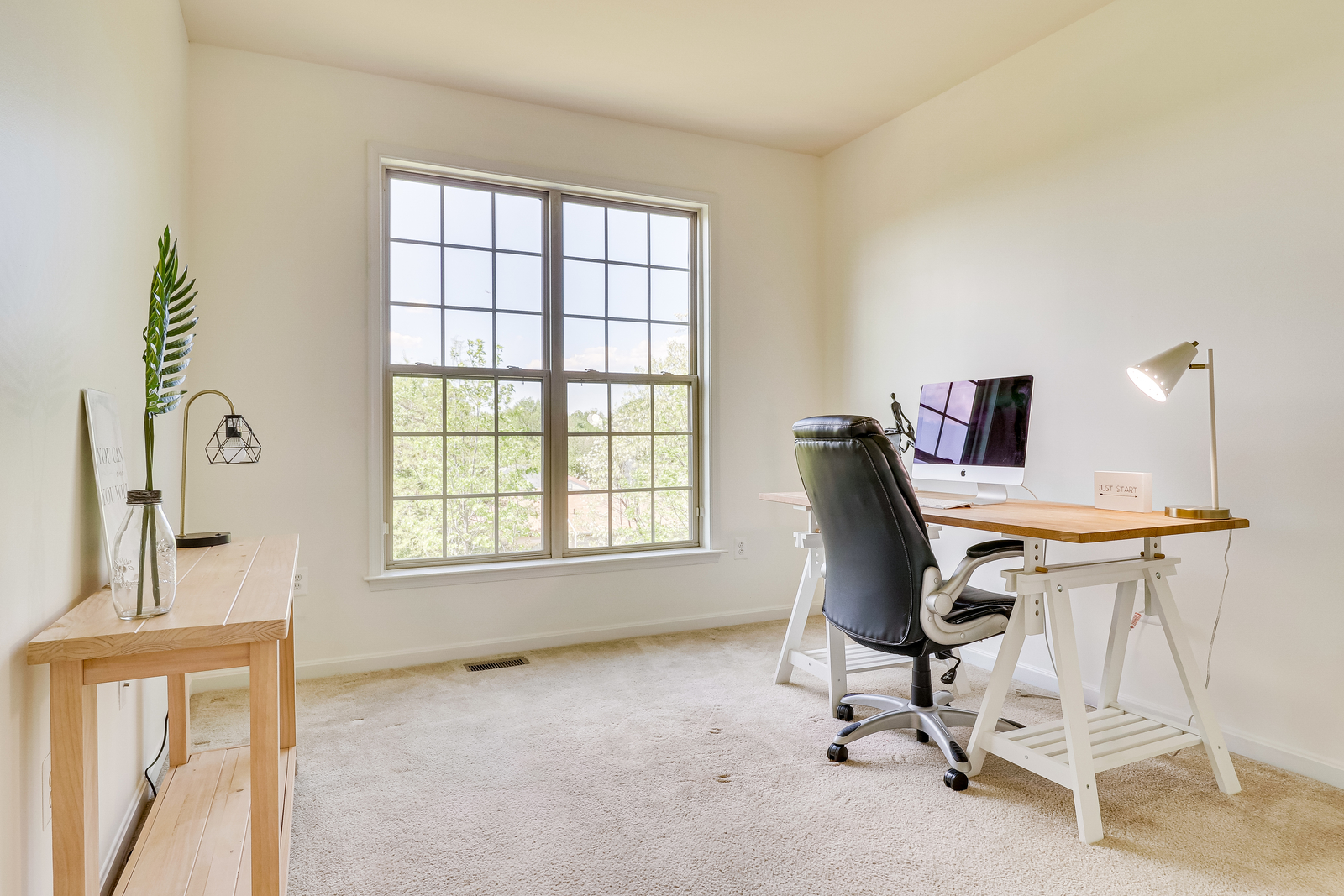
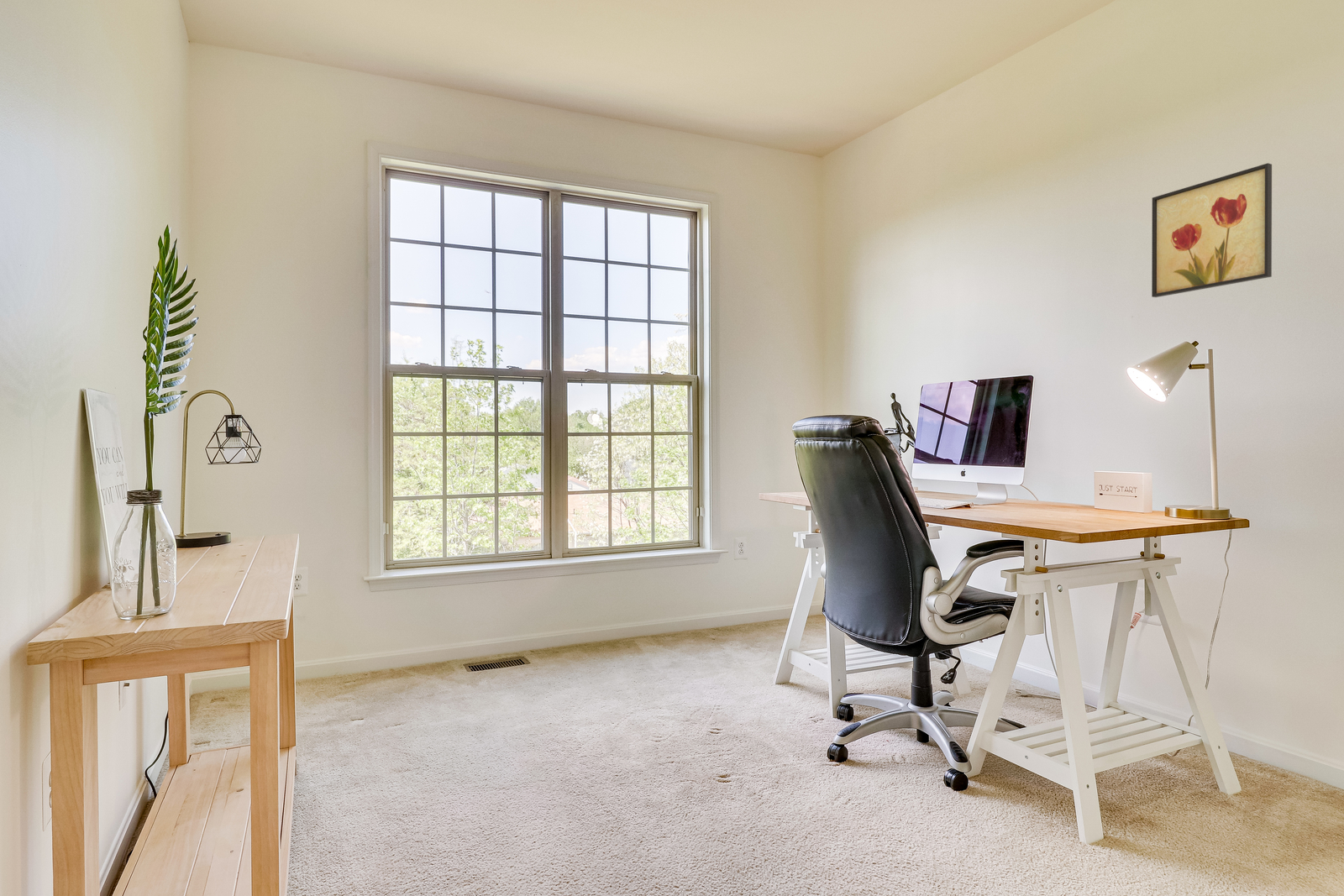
+ wall art [1151,162,1273,298]
